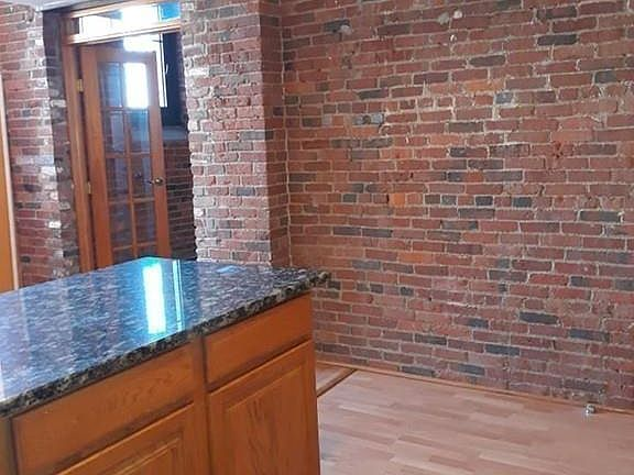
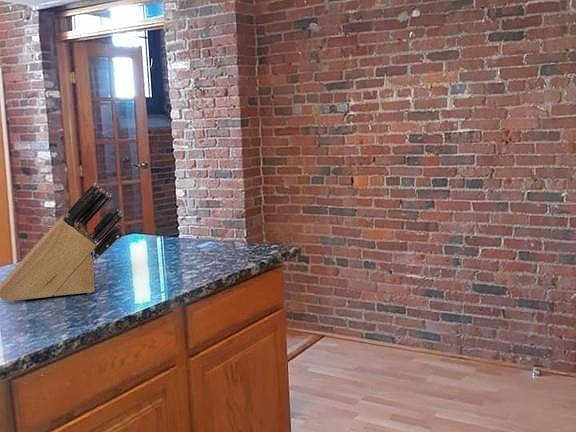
+ knife block [0,182,124,303]
